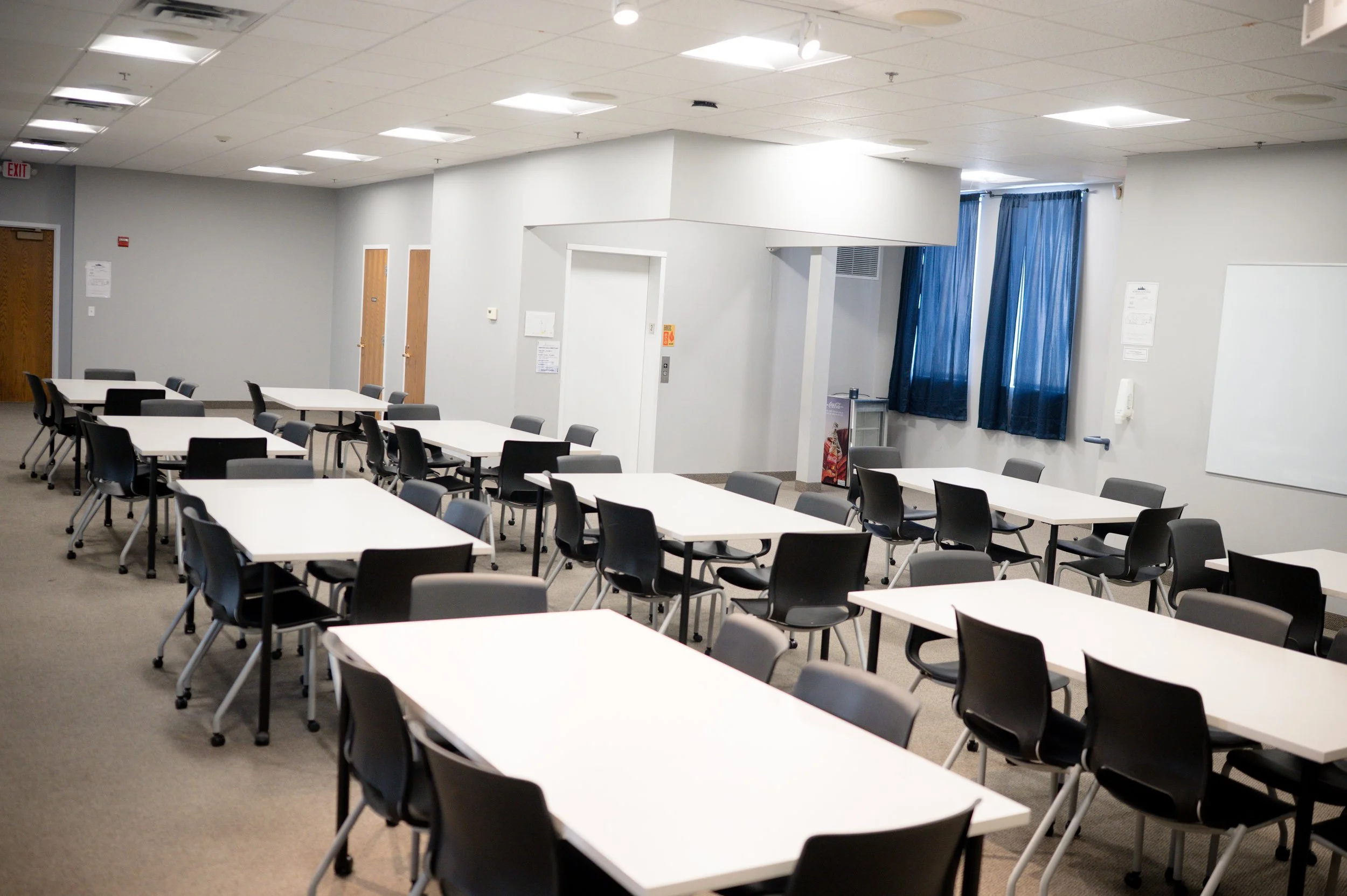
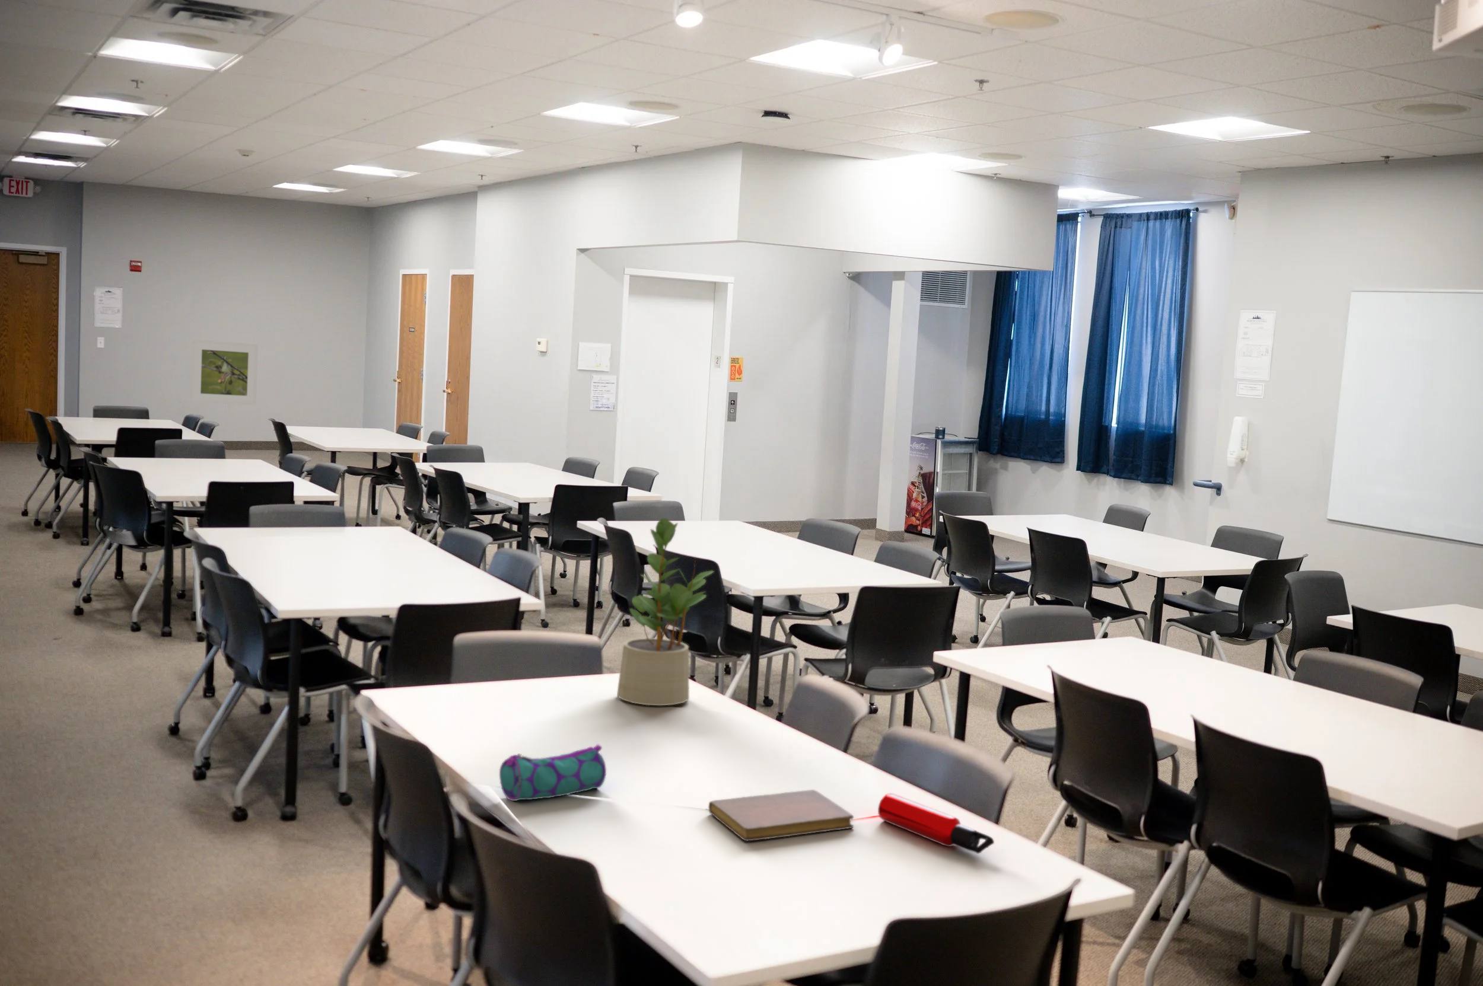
+ notebook [708,789,854,842]
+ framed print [189,339,259,406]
+ potted plant [617,517,715,706]
+ water bottle [877,792,995,854]
+ pencil case [499,744,607,801]
